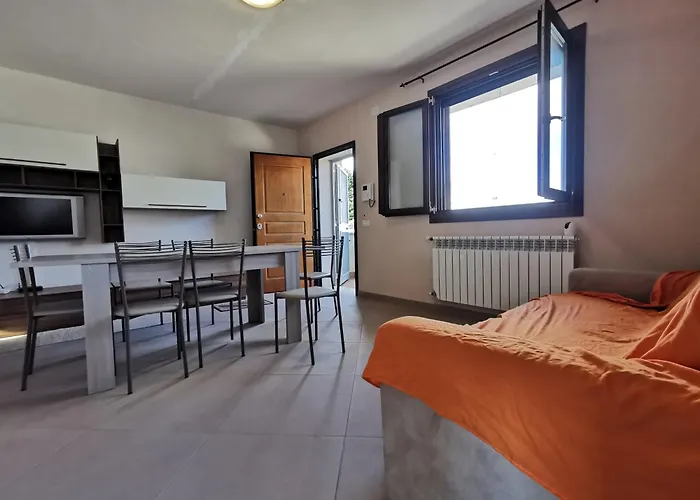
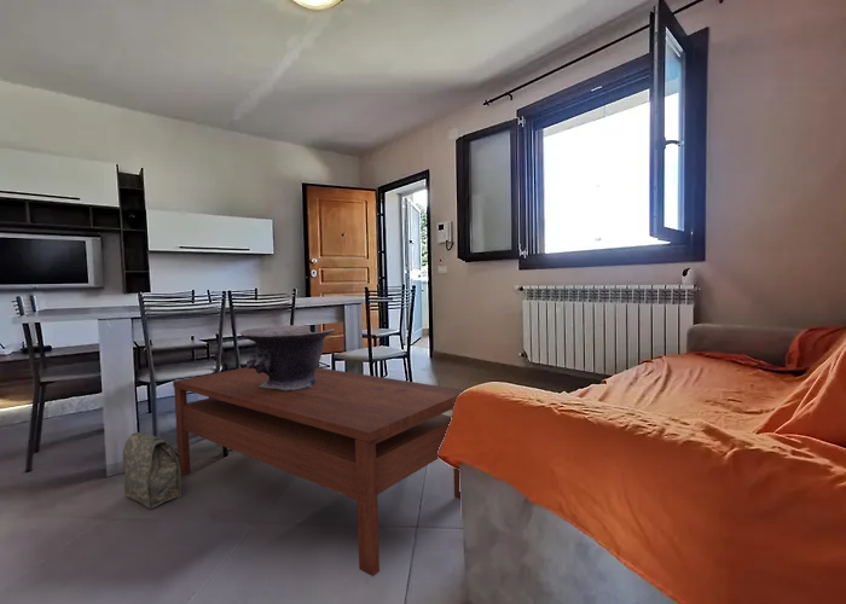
+ decorative bowl [239,324,336,390]
+ bag [122,431,182,510]
+ coffee table [172,366,465,577]
